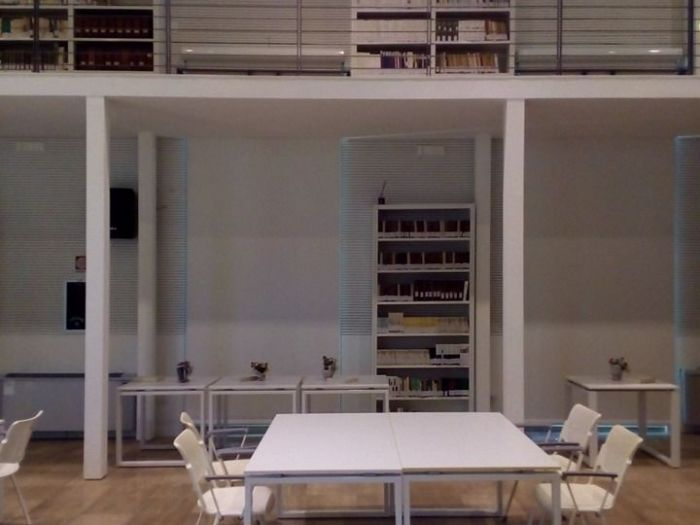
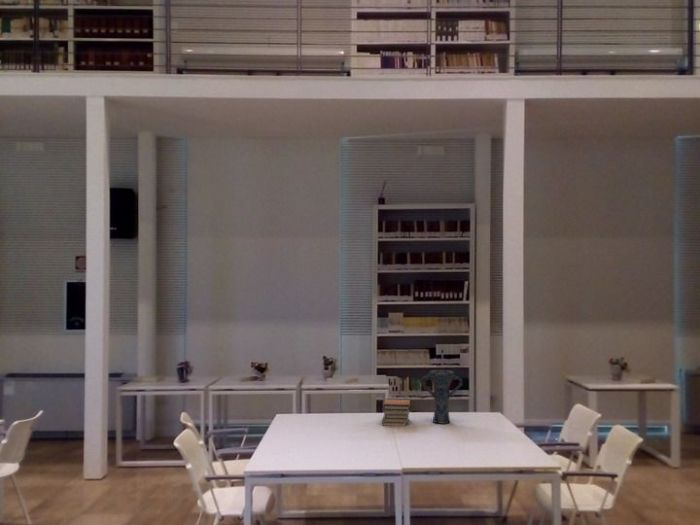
+ book stack [381,398,411,427]
+ vase [420,369,464,425]
